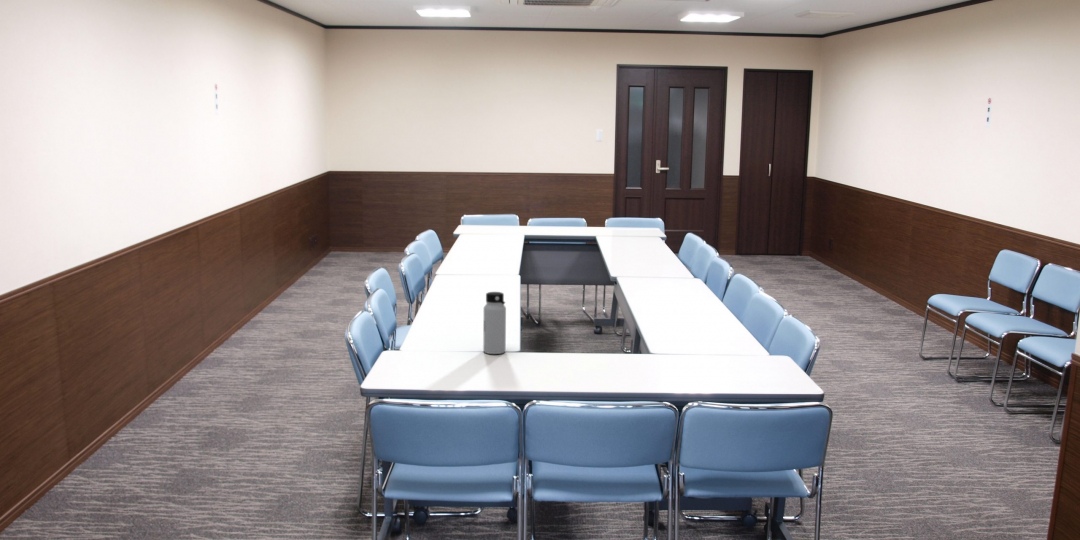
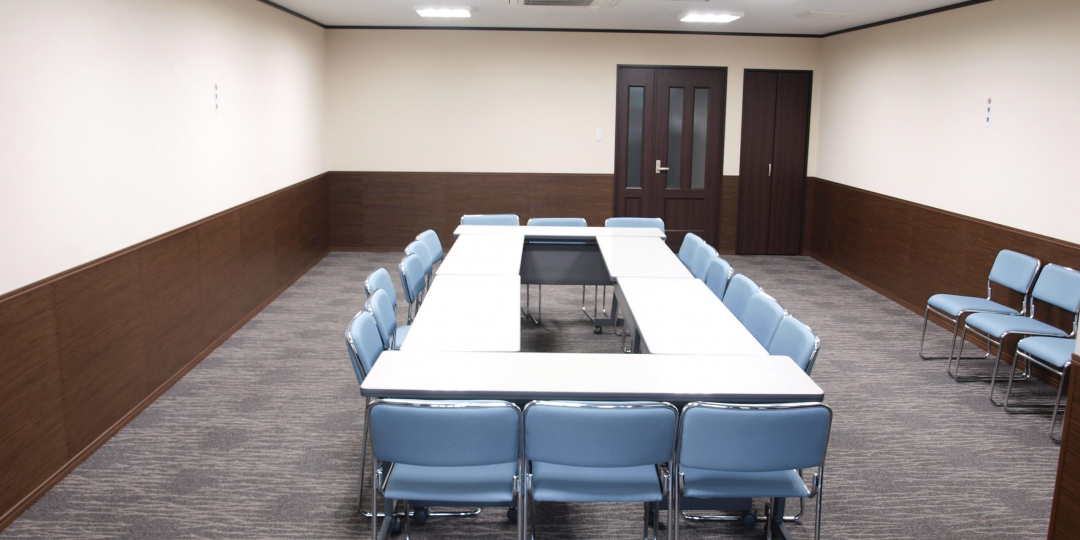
- water bottle [482,291,507,355]
